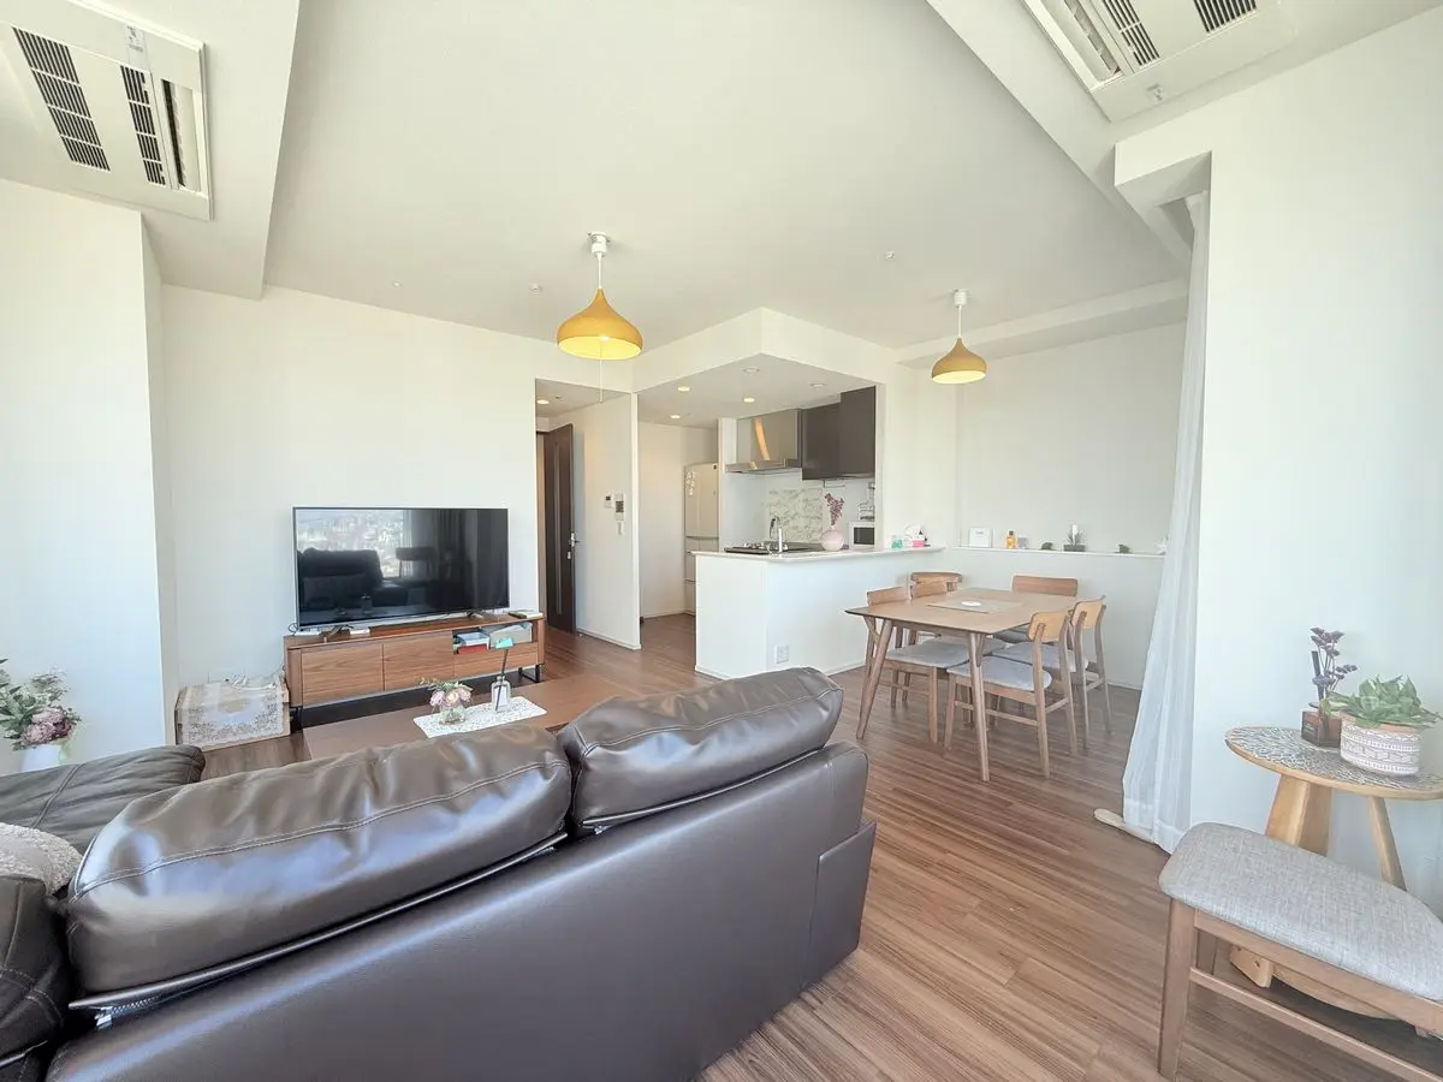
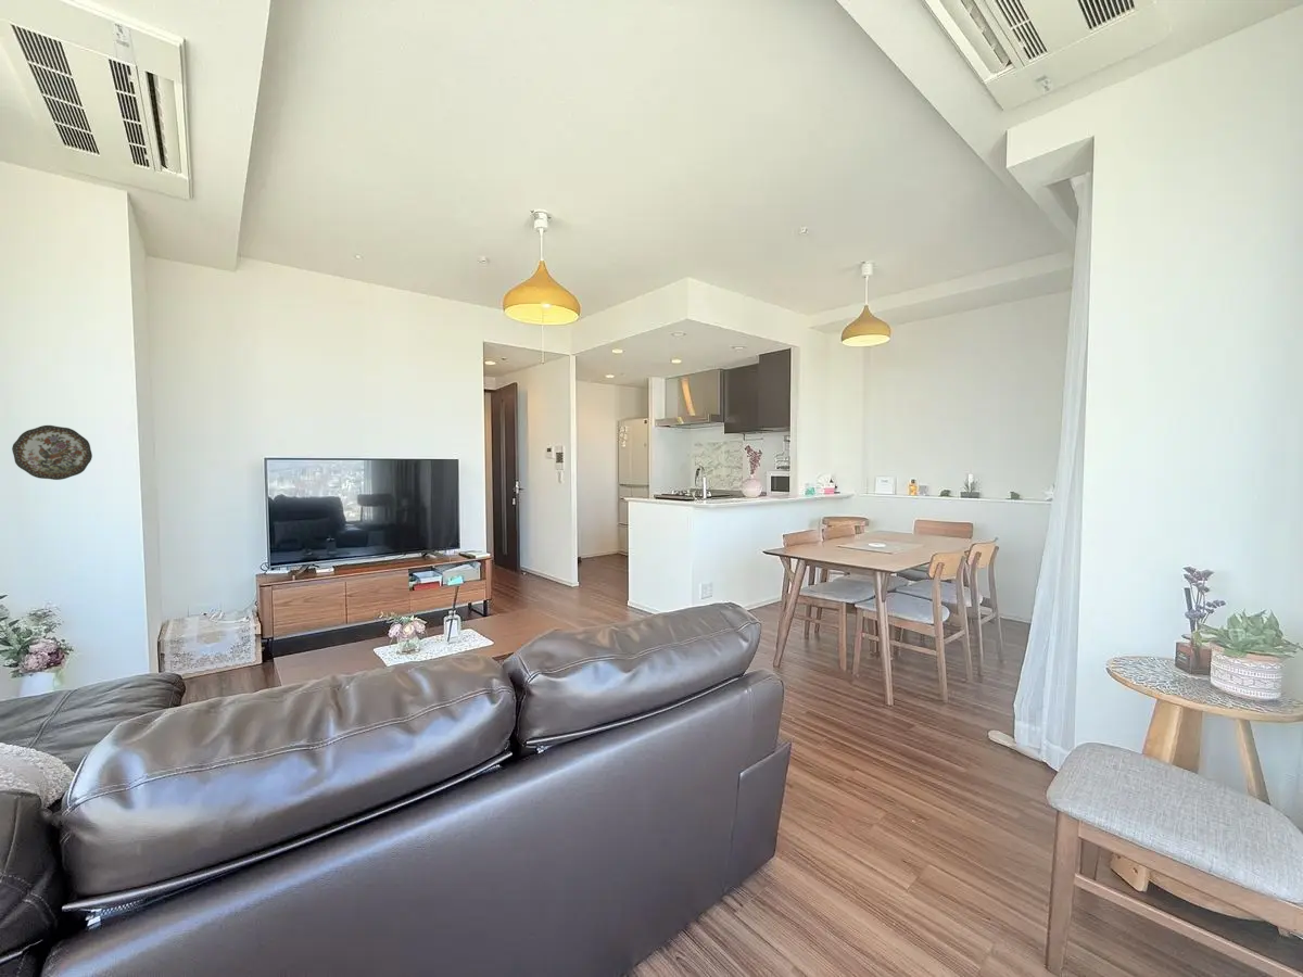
+ decorative plate [11,424,93,481]
